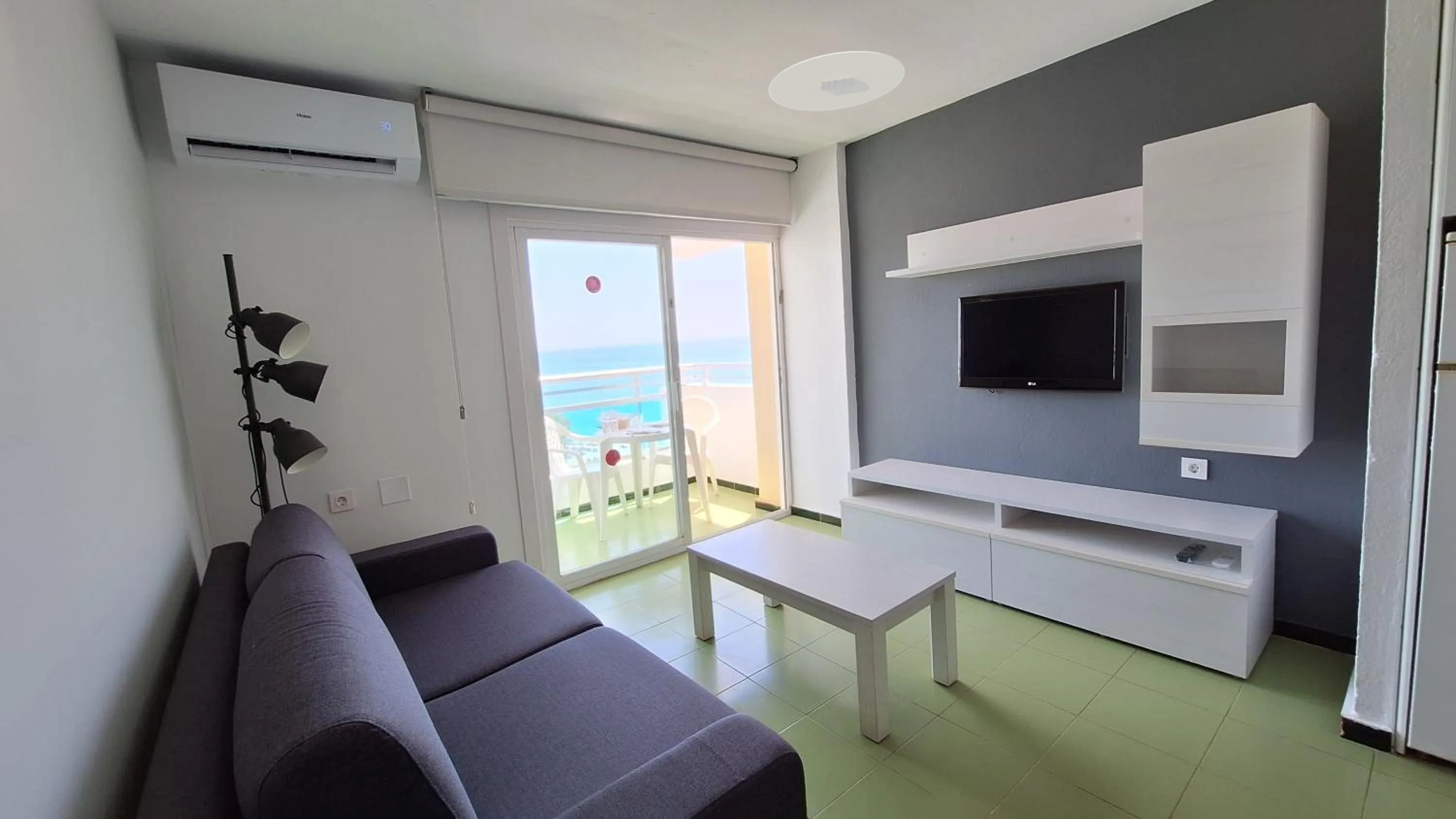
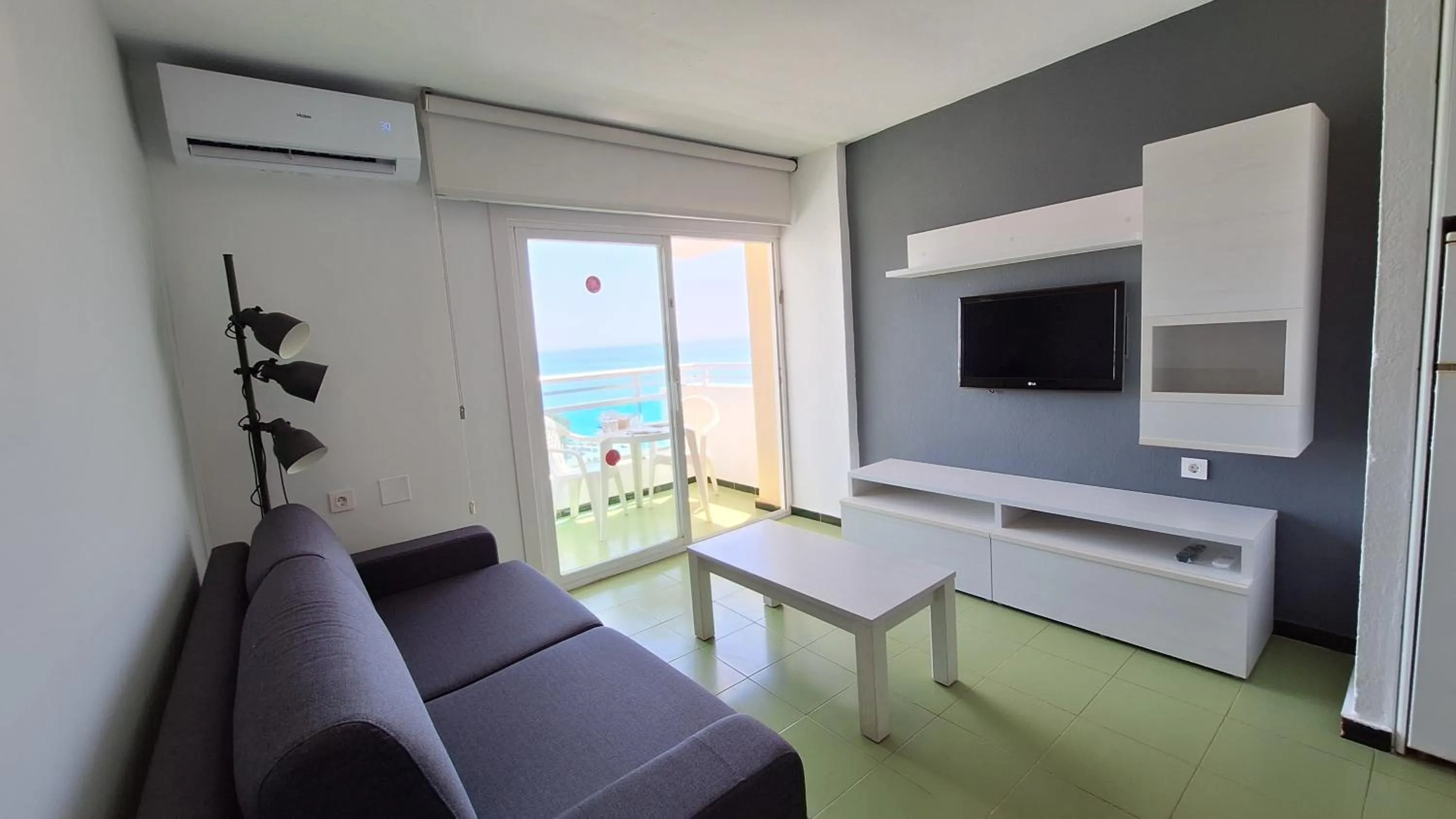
- ceiling light [768,50,906,112]
